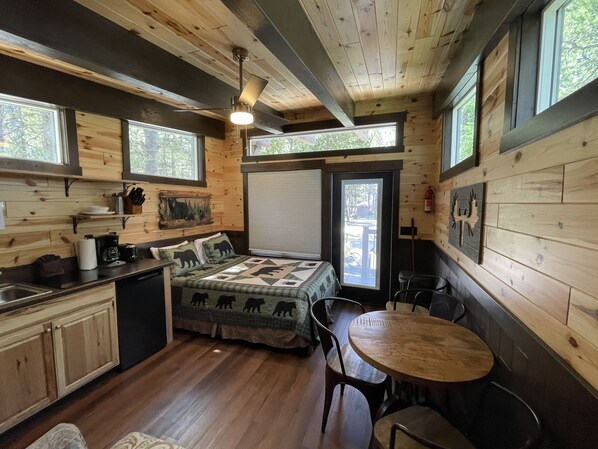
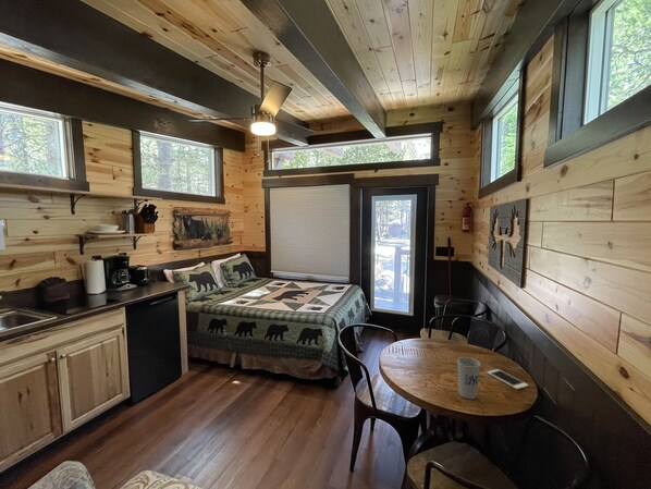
+ cup [456,356,481,400]
+ cell phone [486,368,529,390]
